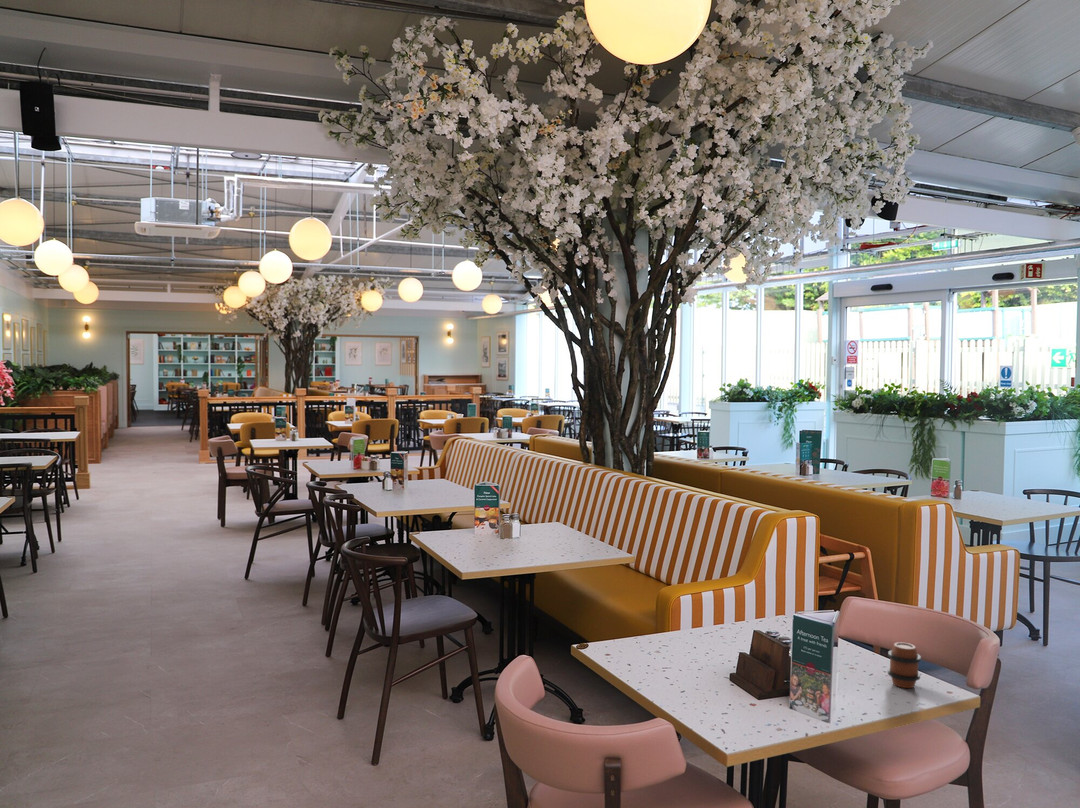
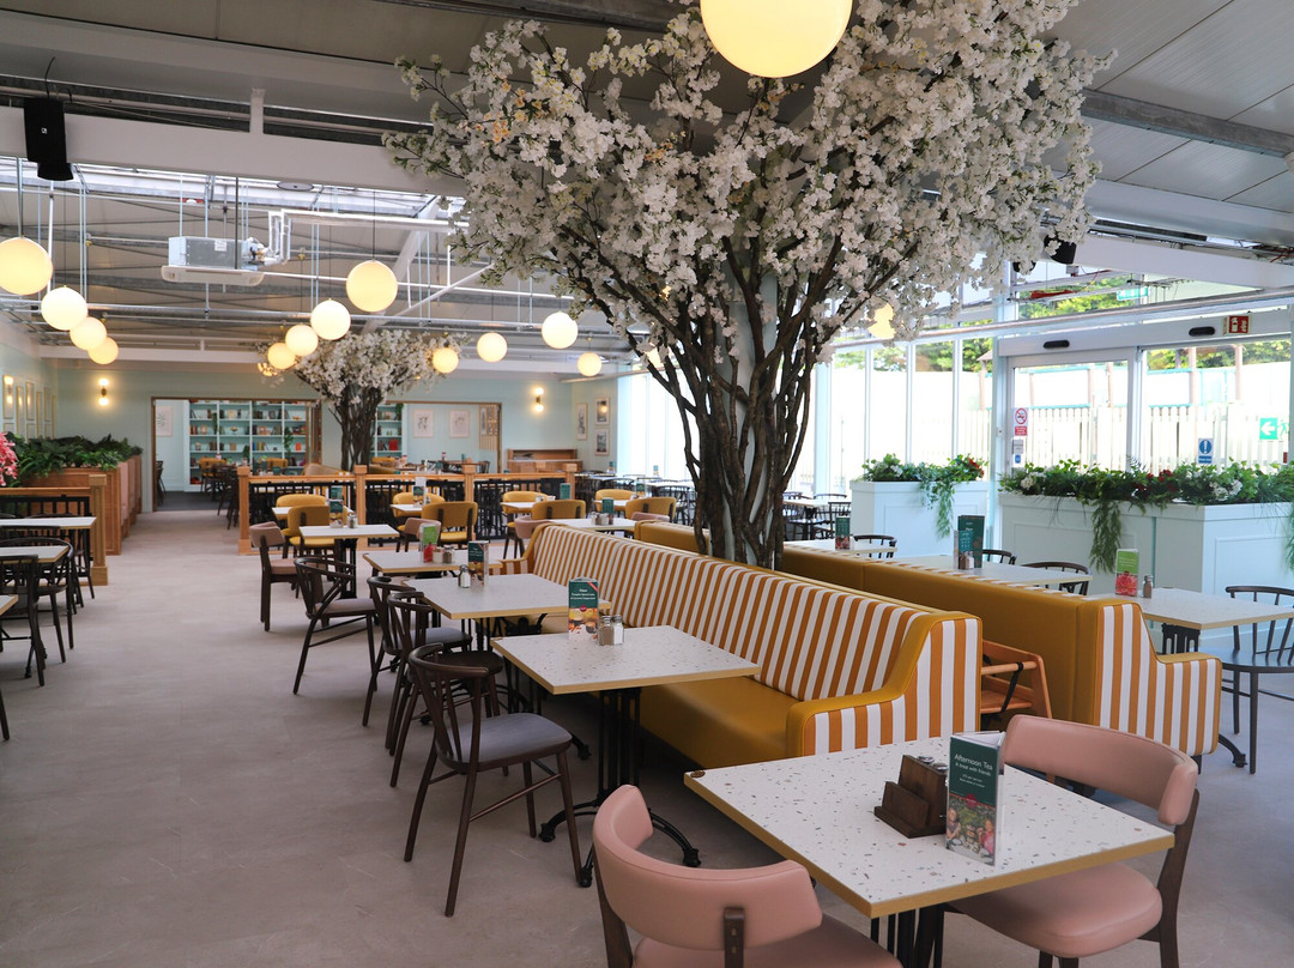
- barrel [887,641,922,689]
